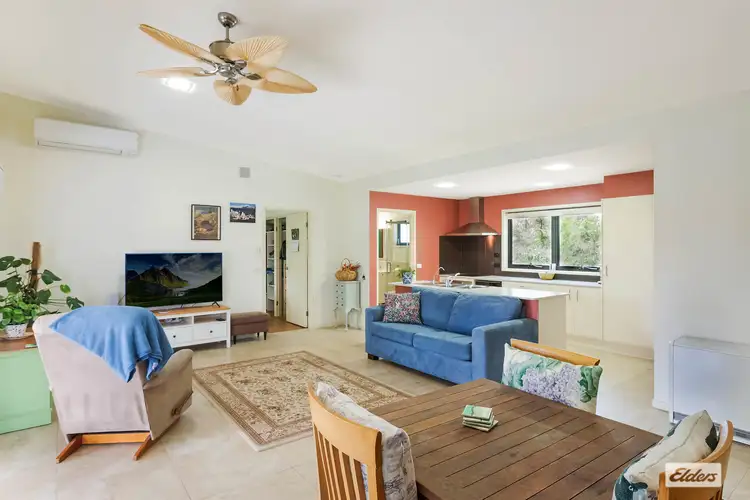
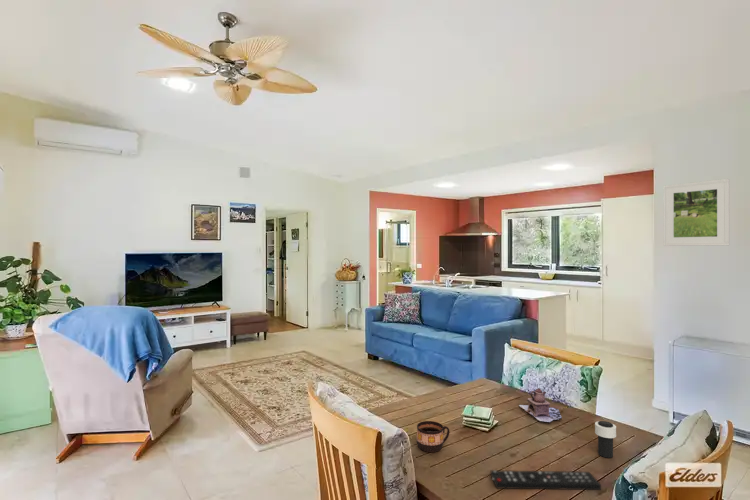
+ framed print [663,178,730,247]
+ teapot [518,387,563,423]
+ cup [416,420,451,453]
+ remote control [490,469,602,491]
+ cup [594,420,617,459]
